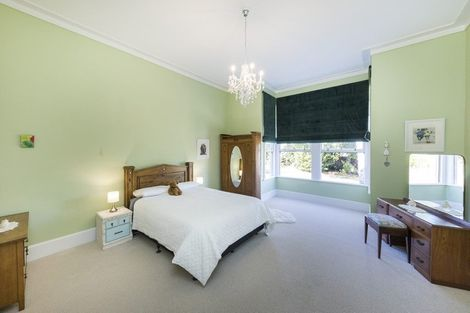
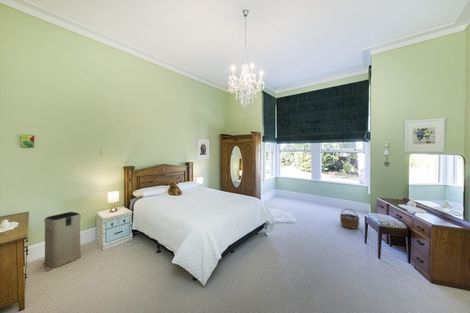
+ wicker basket [339,208,360,230]
+ laundry basket [43,211,82,272]
